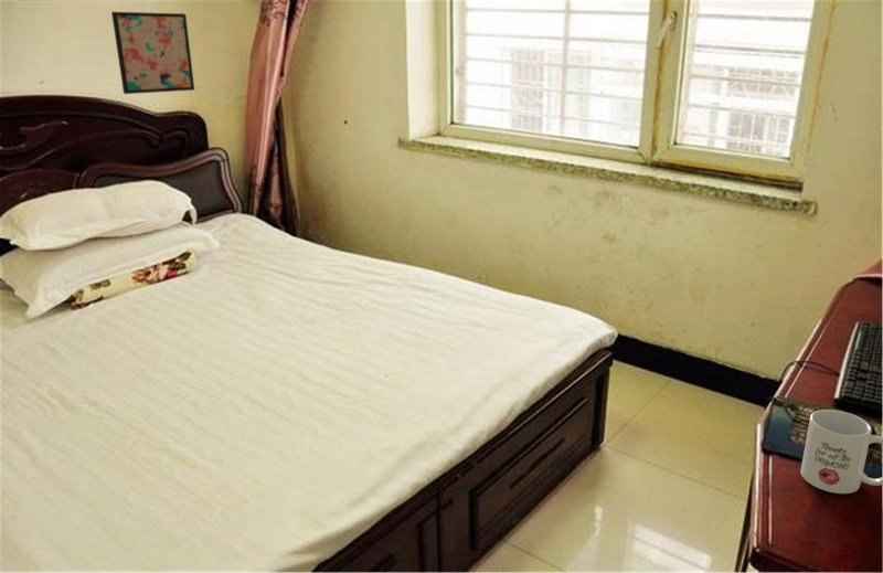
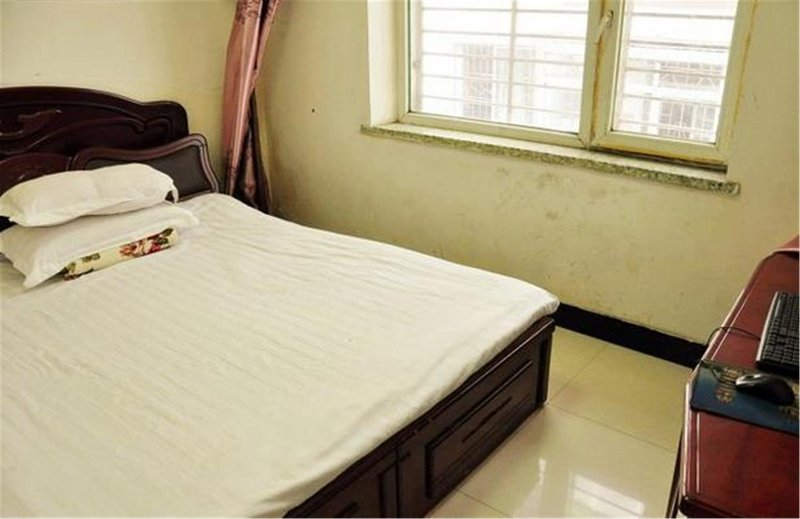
- mug [799,408,883,495]
- wall art [110,11,195,95]
